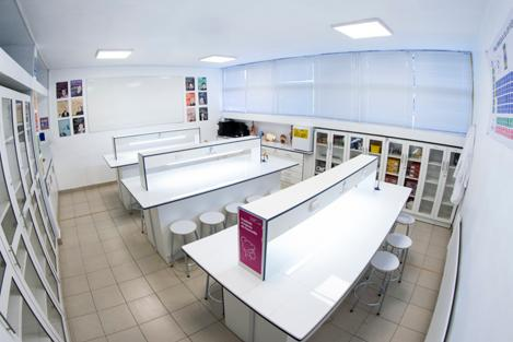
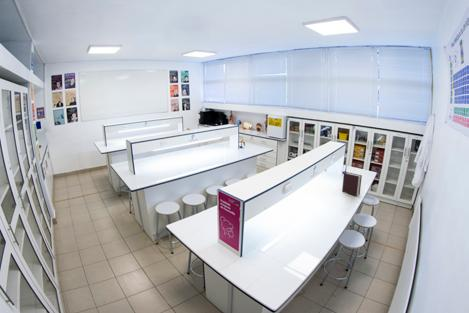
+ bible [341,171,363,197]
